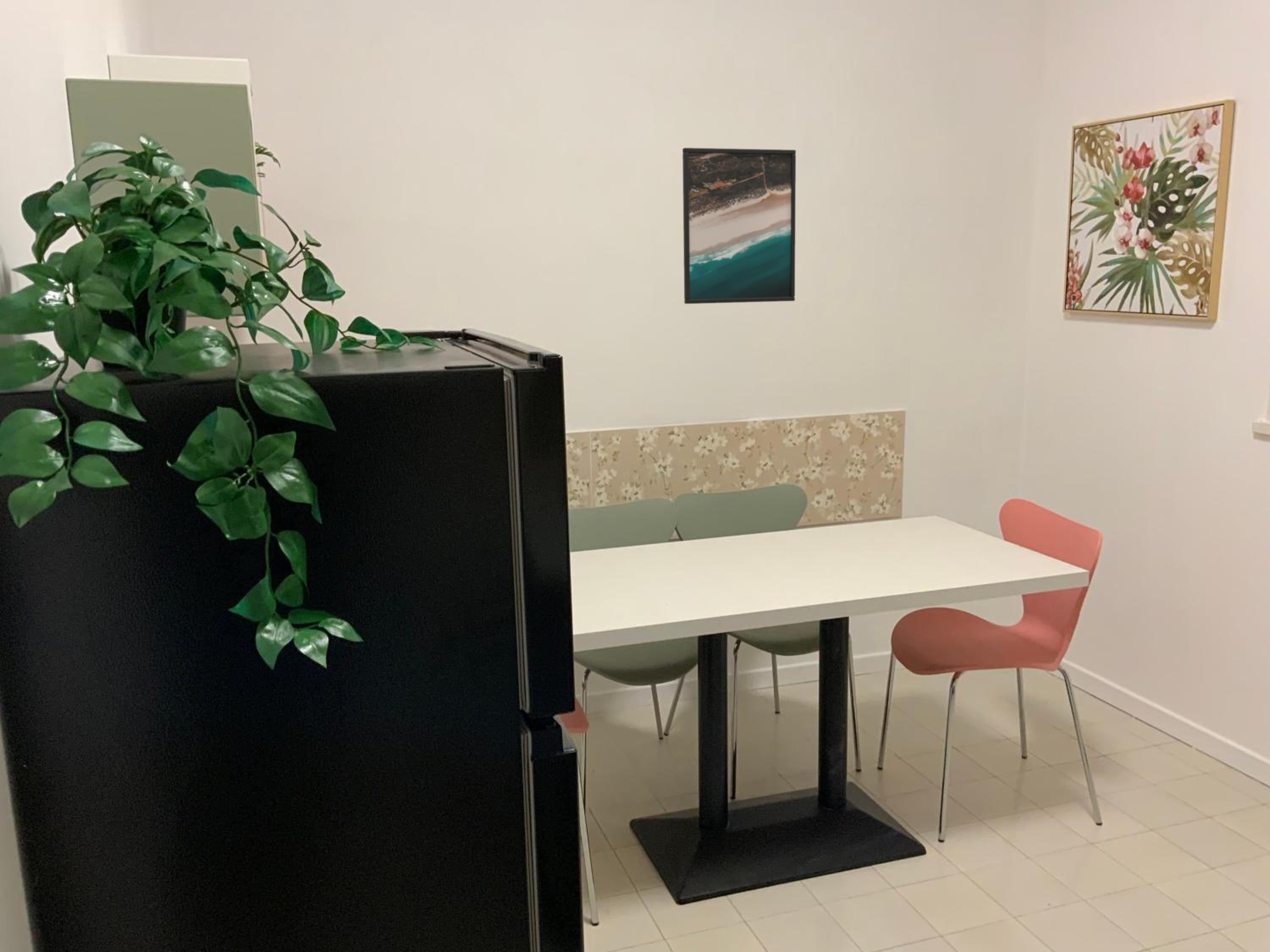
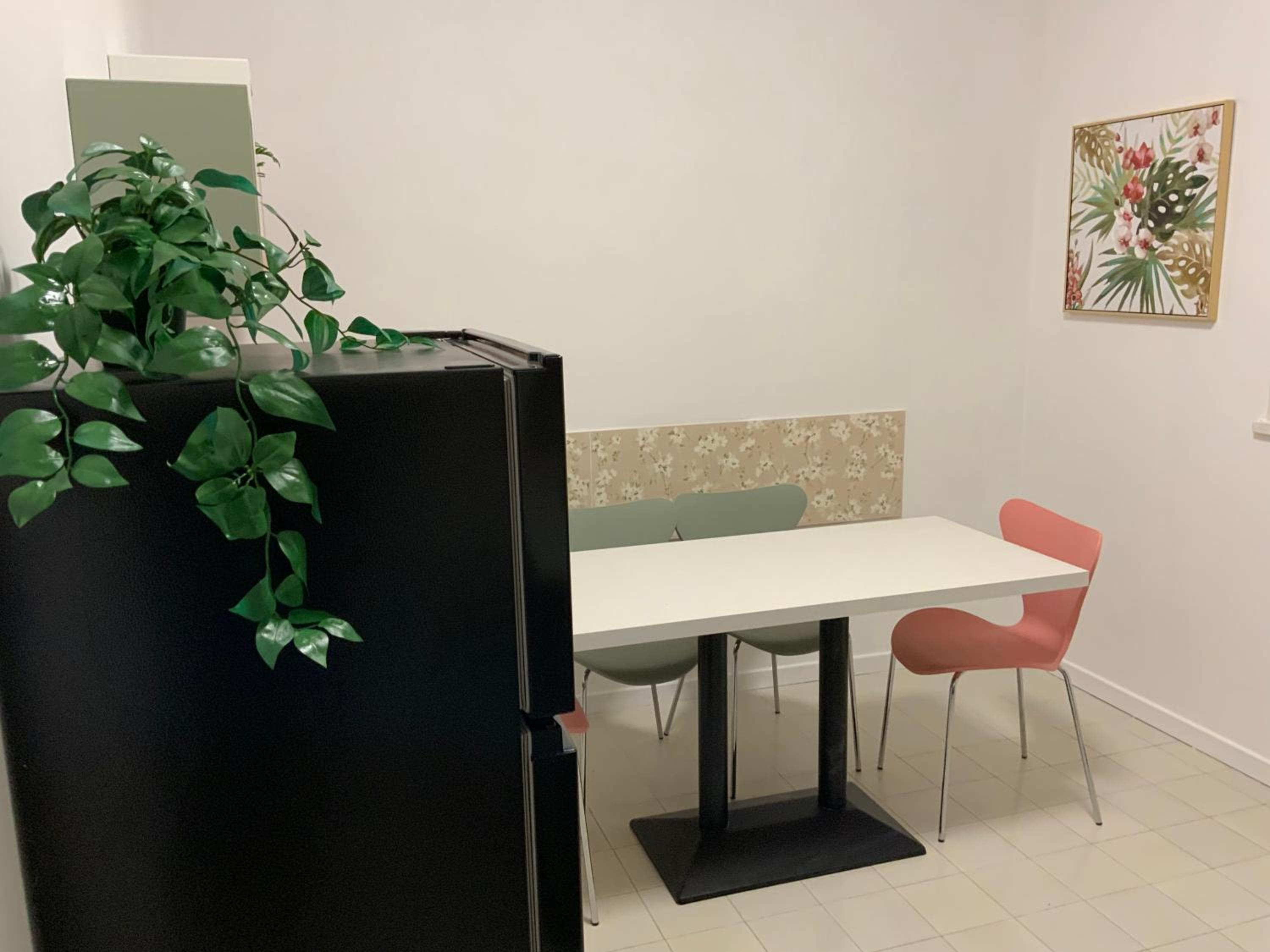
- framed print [682,147,796,304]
